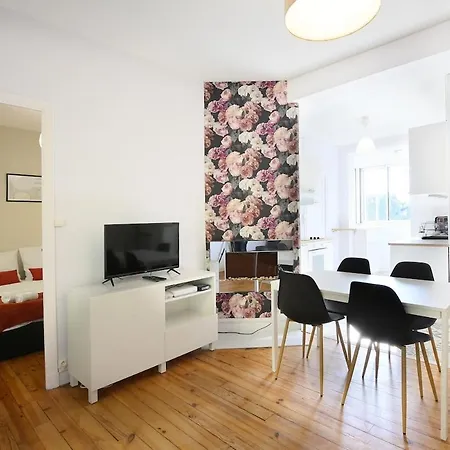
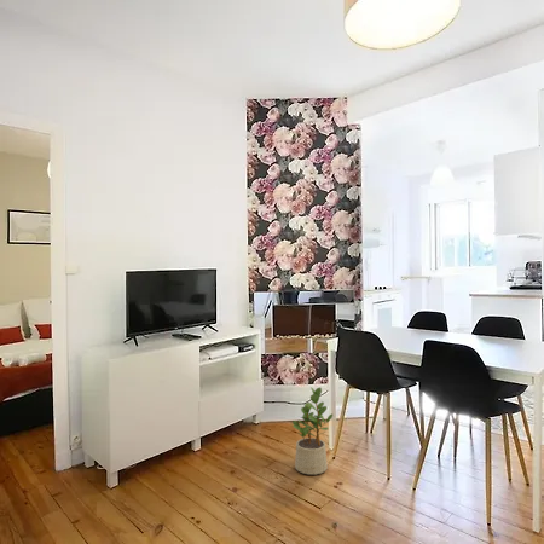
+ potted plant [291,386,334,475]
